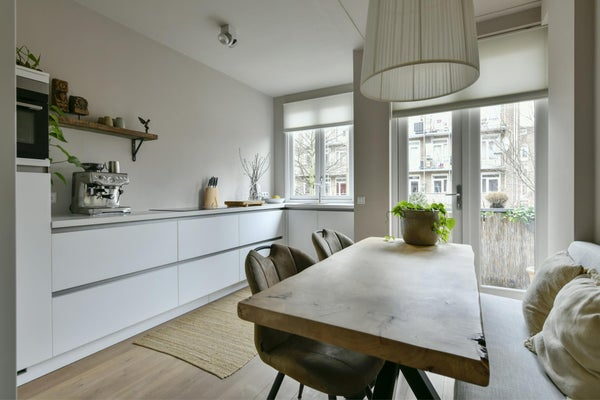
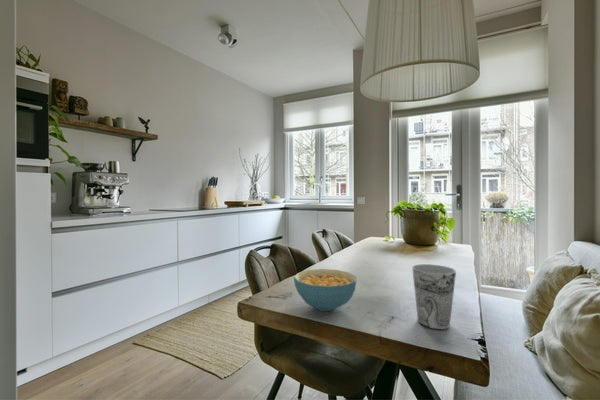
+ cup [411,263,457,330]
+ cereal bowl [293,268,358,312]
